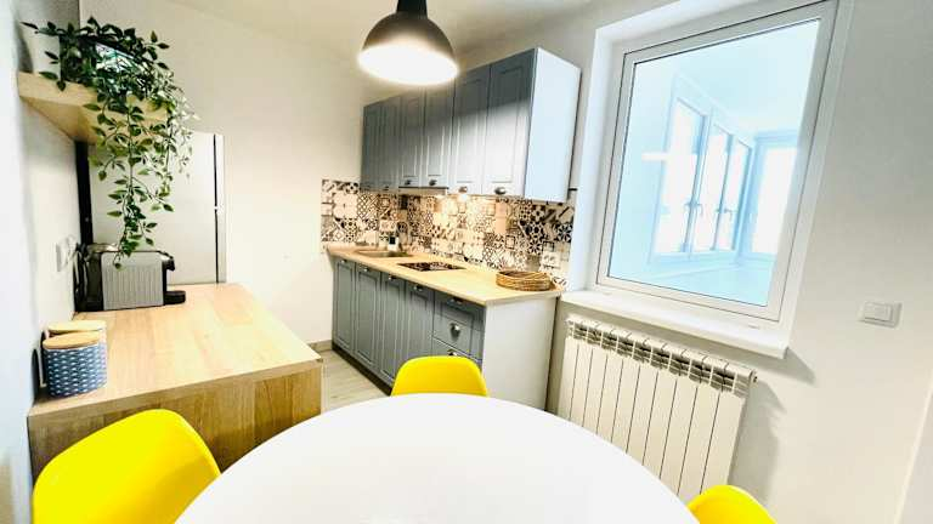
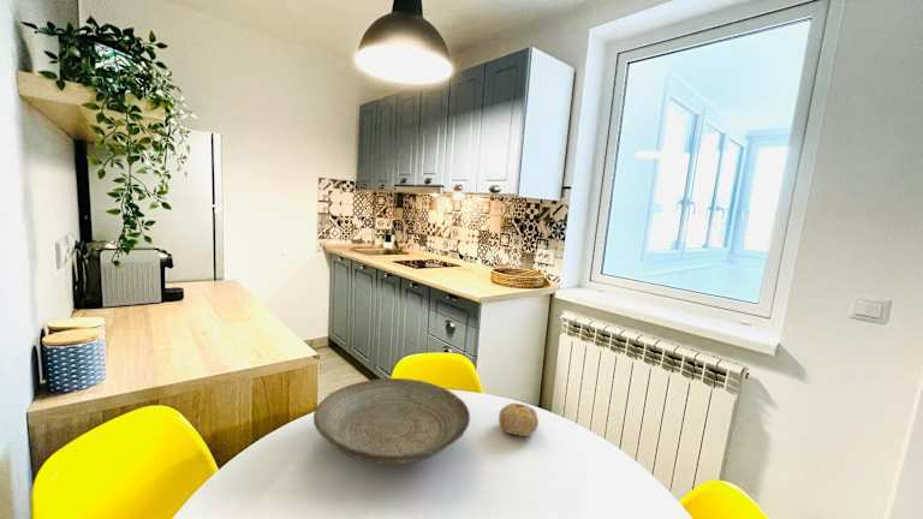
+ decorative bowl [312,377,471,466]
+ fruit [498,402,540,437]
